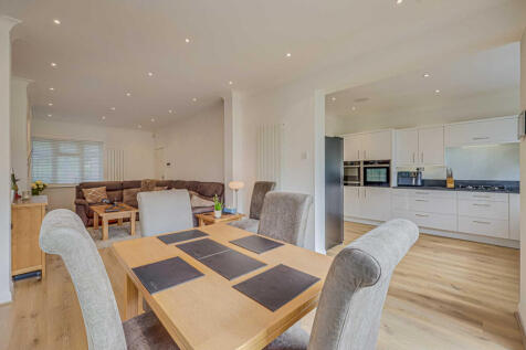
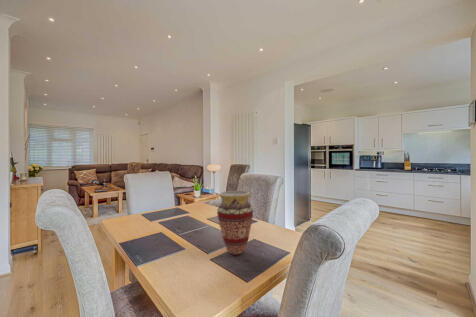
+ vase [216,190,254,256]
